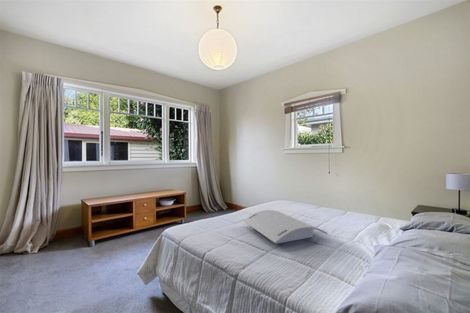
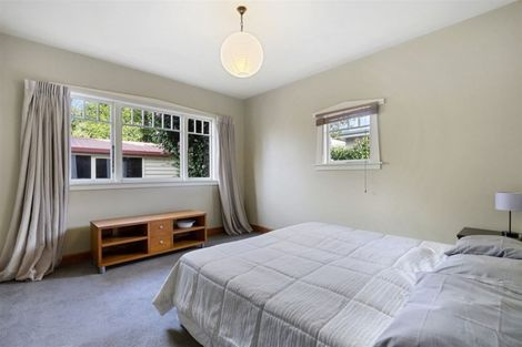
- serving tray [242,209,328,245]
